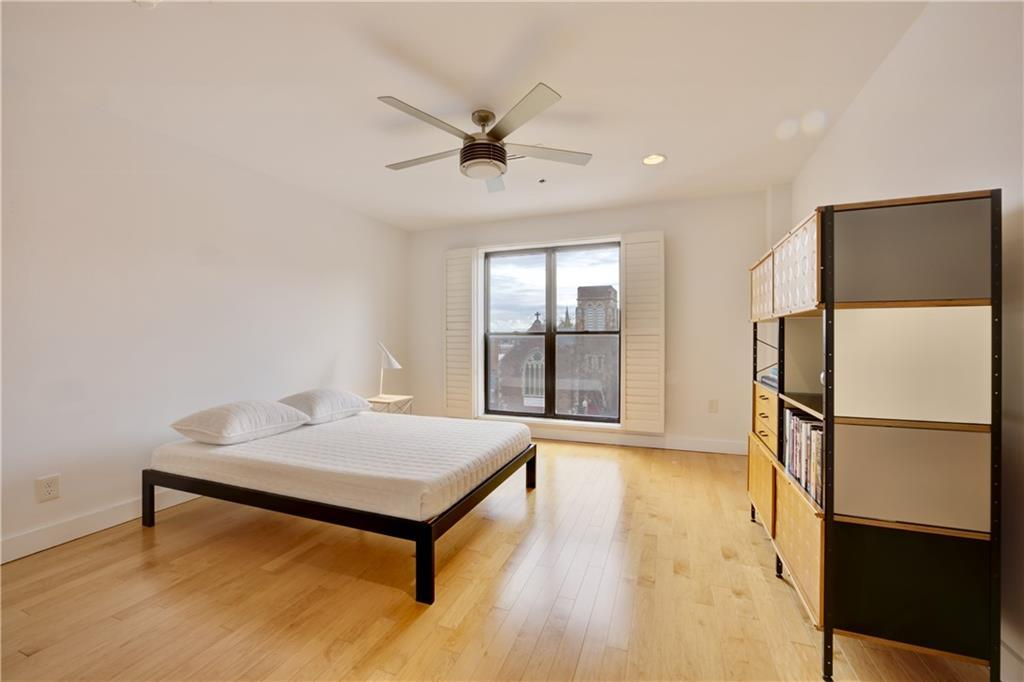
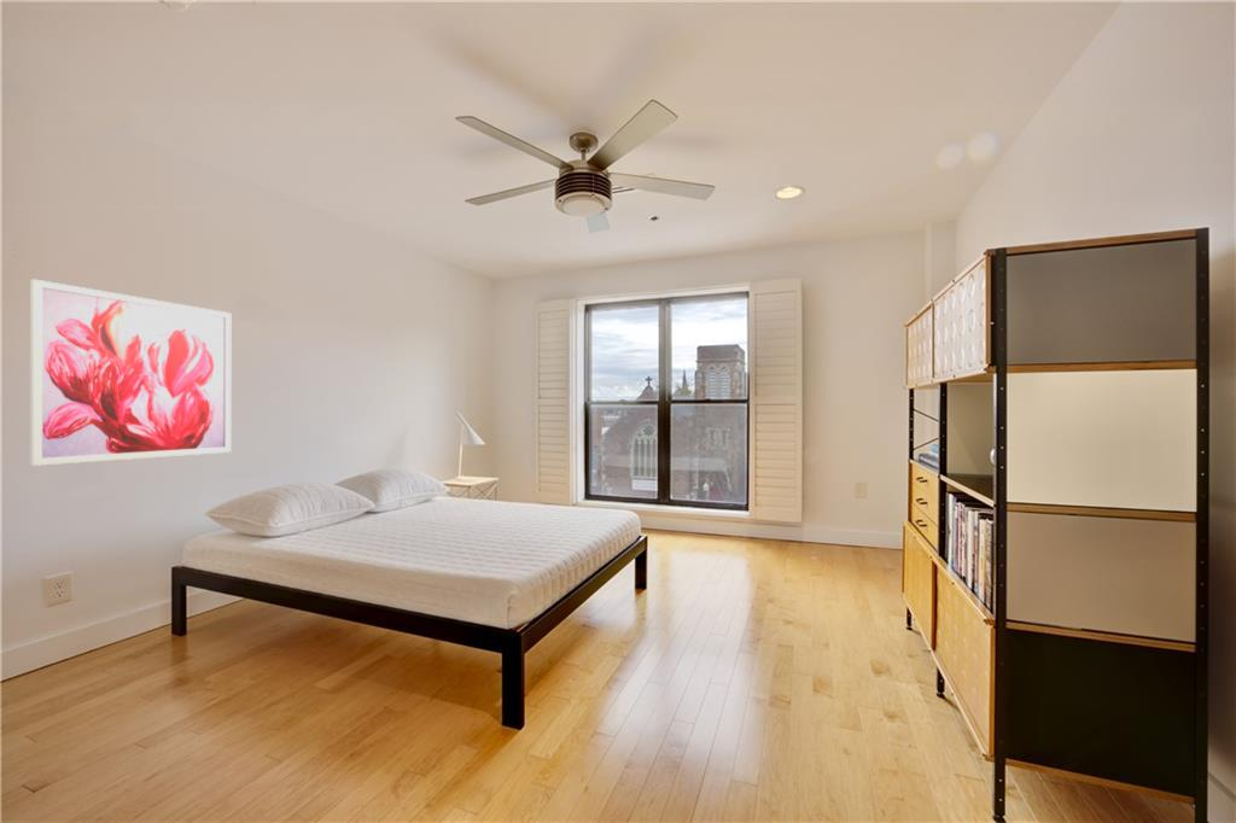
+ wall art [29,278,232,467]
